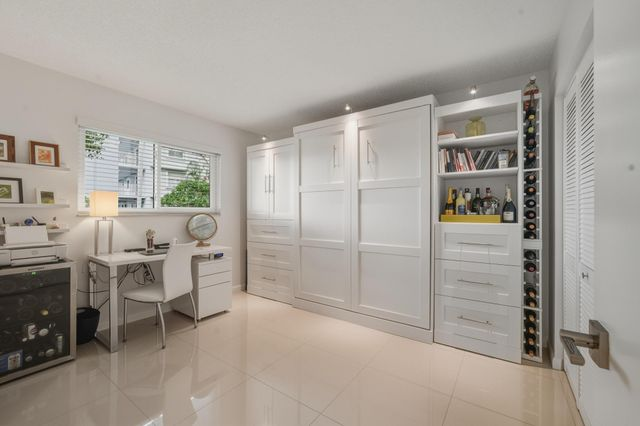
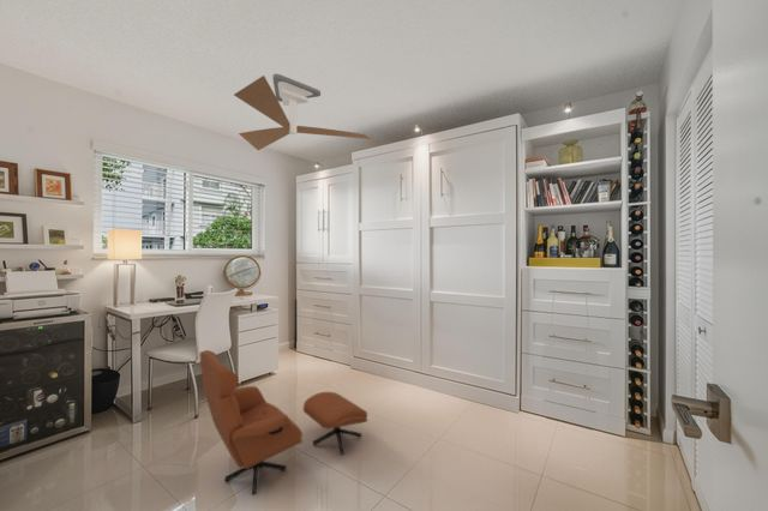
+ armchair [198,349,368,497]
+ ceiling fan [233,72,372,151]
